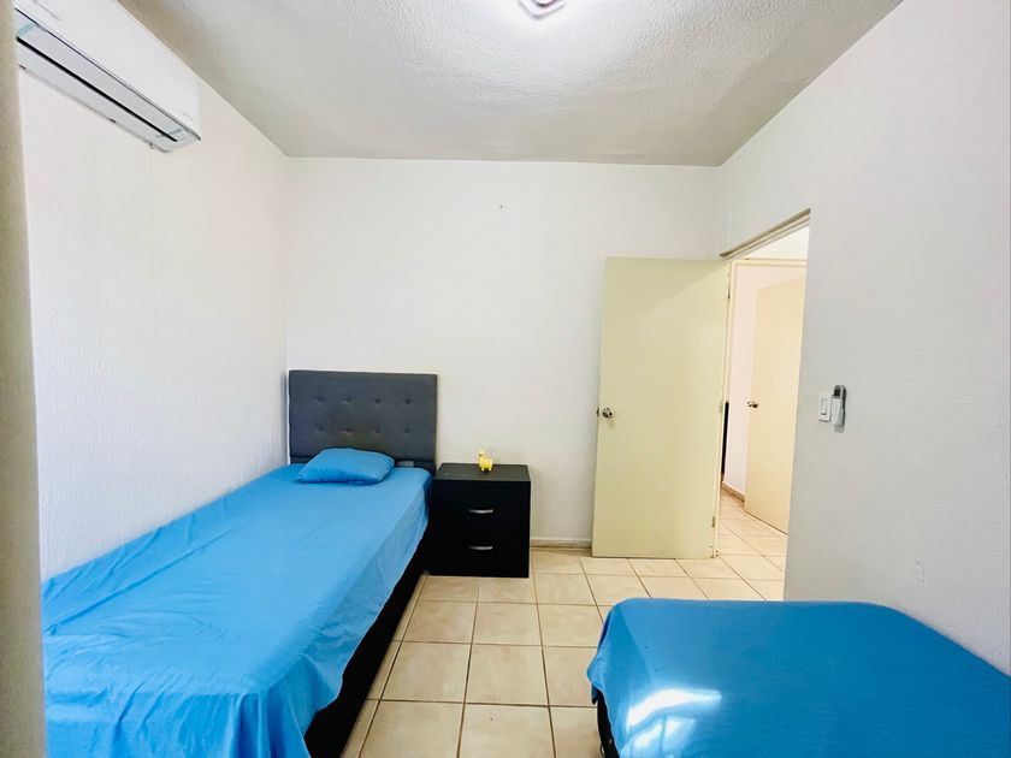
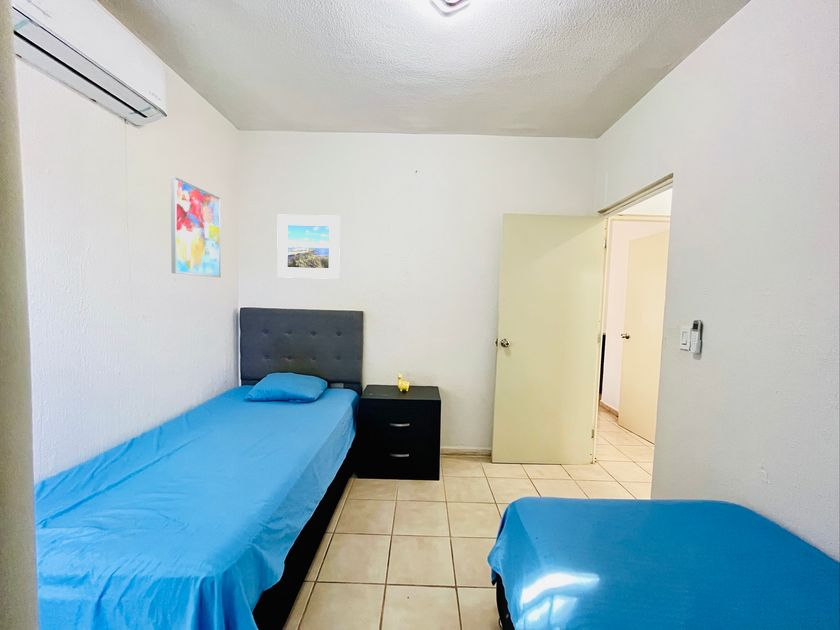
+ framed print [276,214,341,280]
+ wall art [170,176,222,278]
